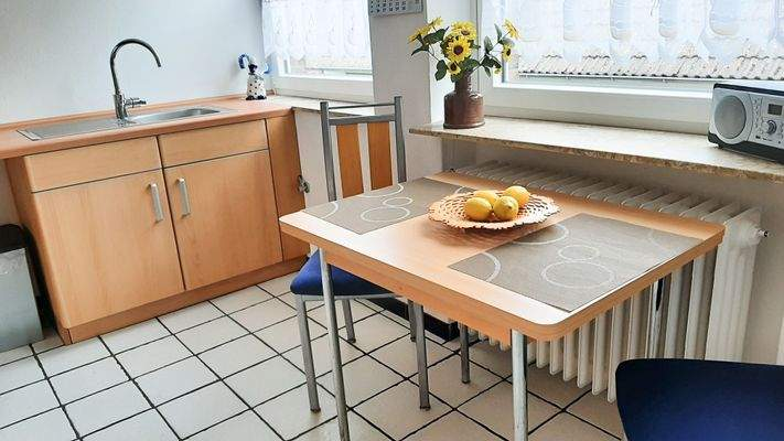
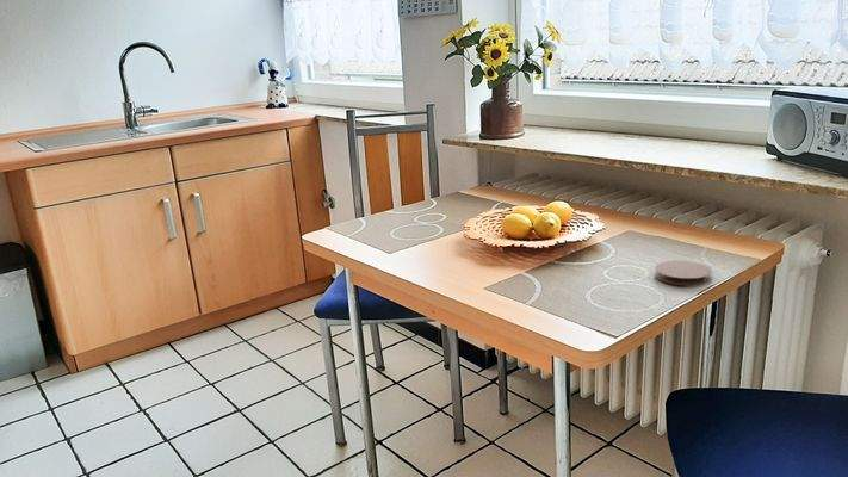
+ coaster [654,259,713,286]
